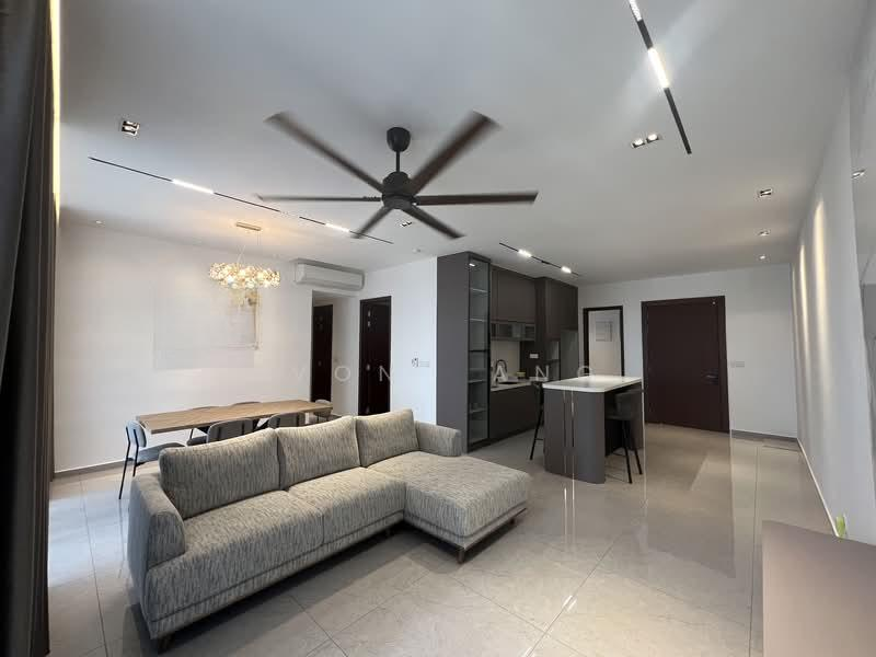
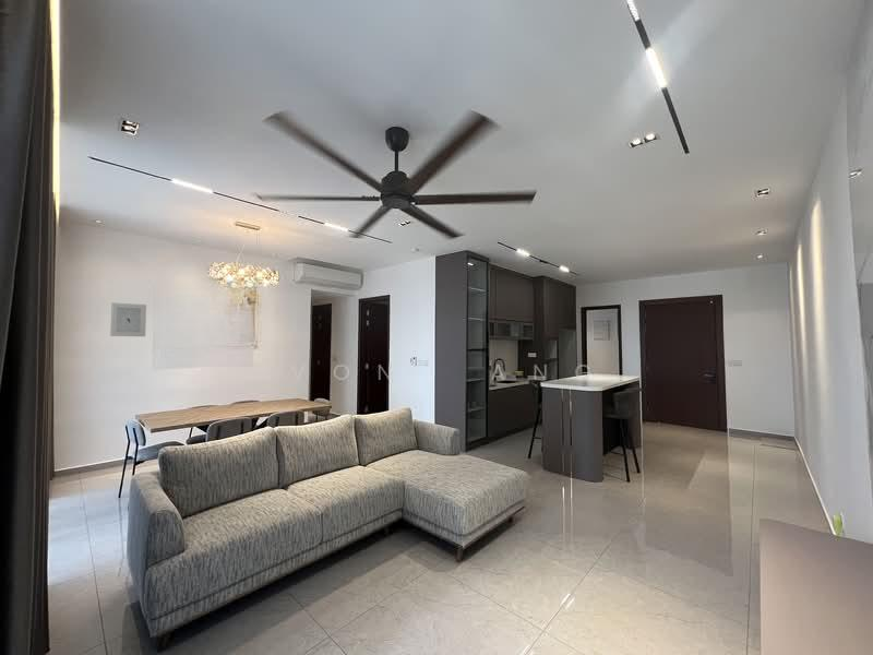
+ wall art [109,301,147,337]
